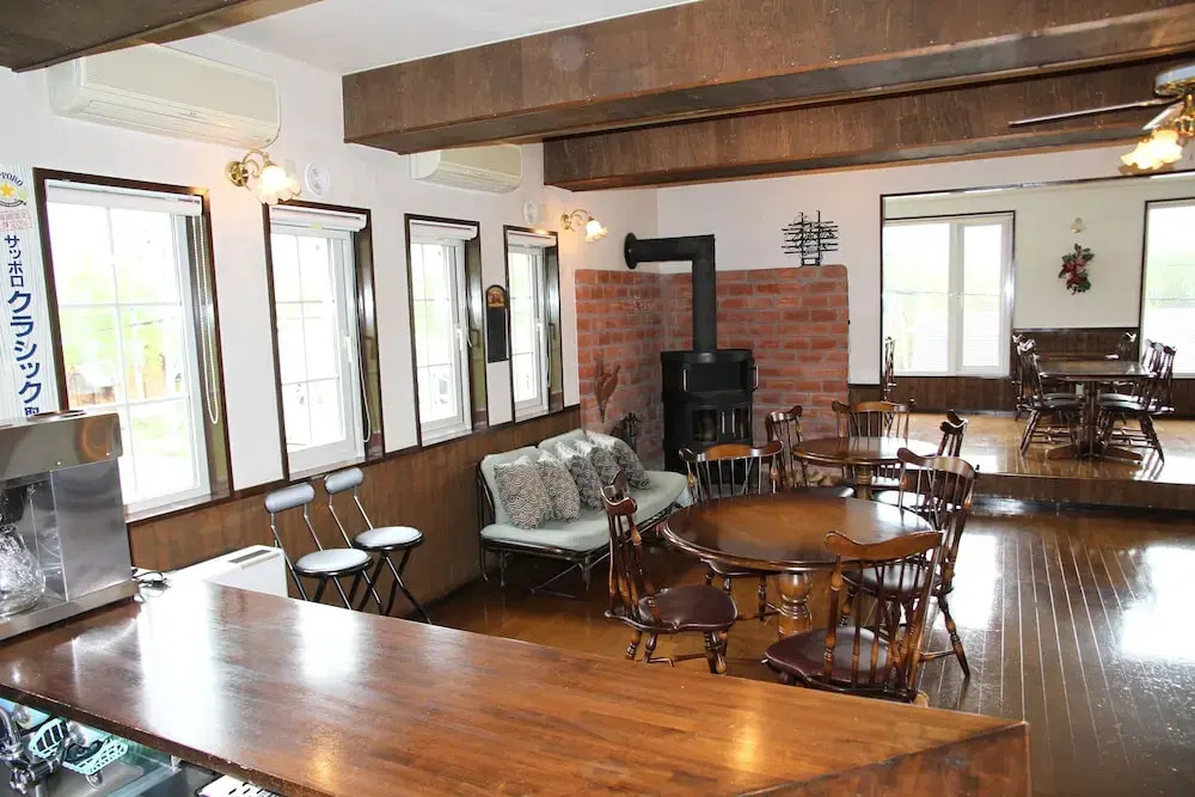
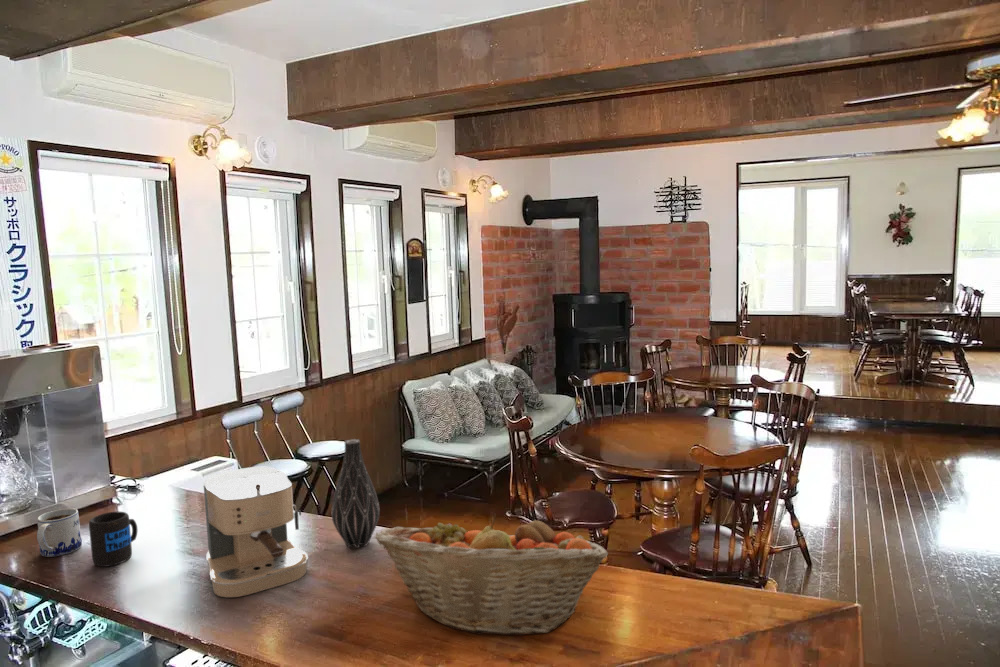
+ vase [331,438,380,549]
+ coffee maker [202,466,309,598]
+ mug [36,508,83,558]
+ fruit basket [374,512,609,636]
+ mug [88,511,138,567]
